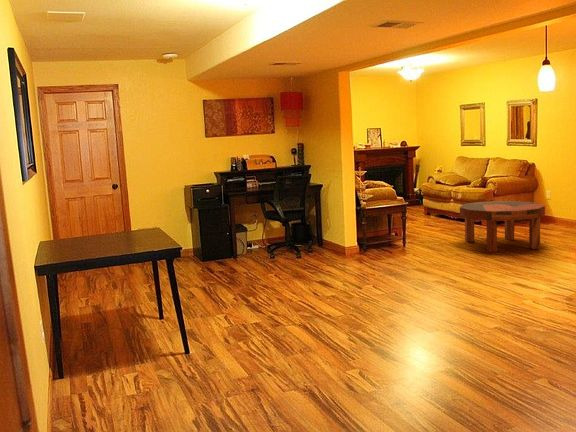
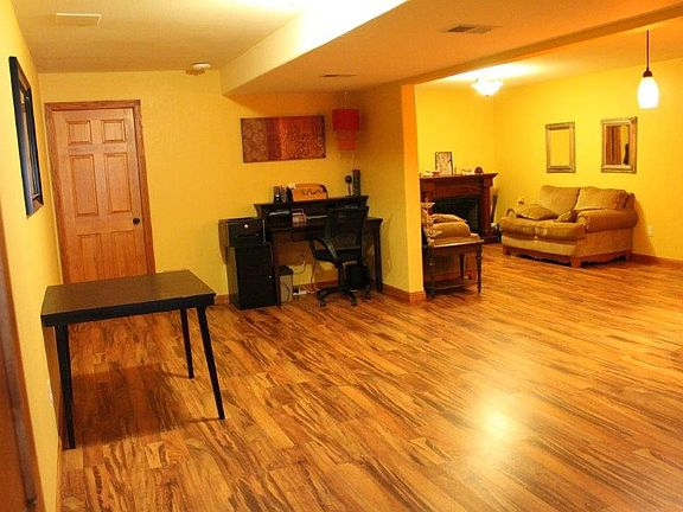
- coffee table [459,200,546,253]
